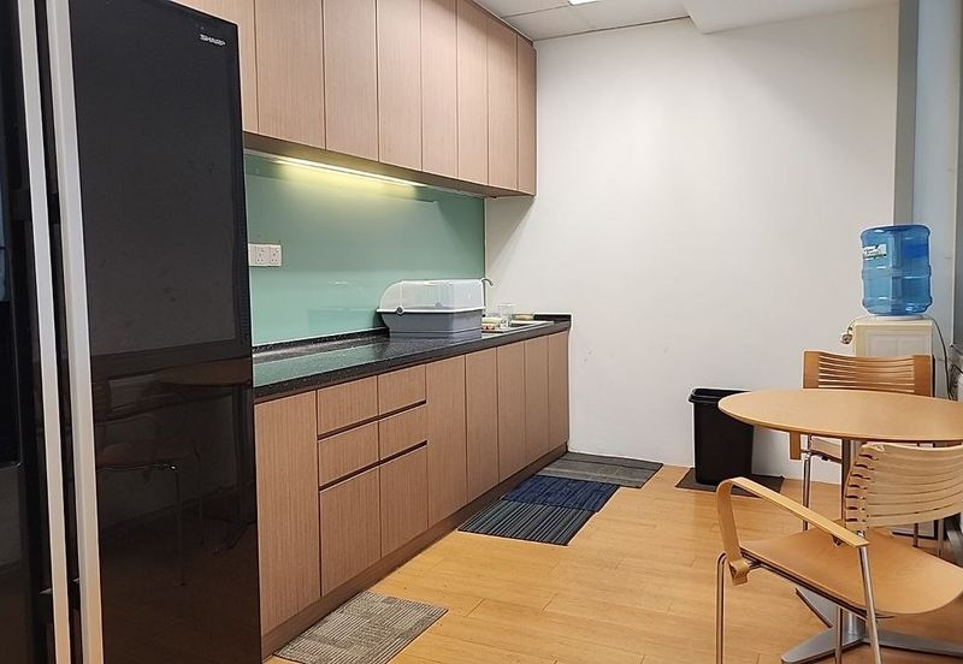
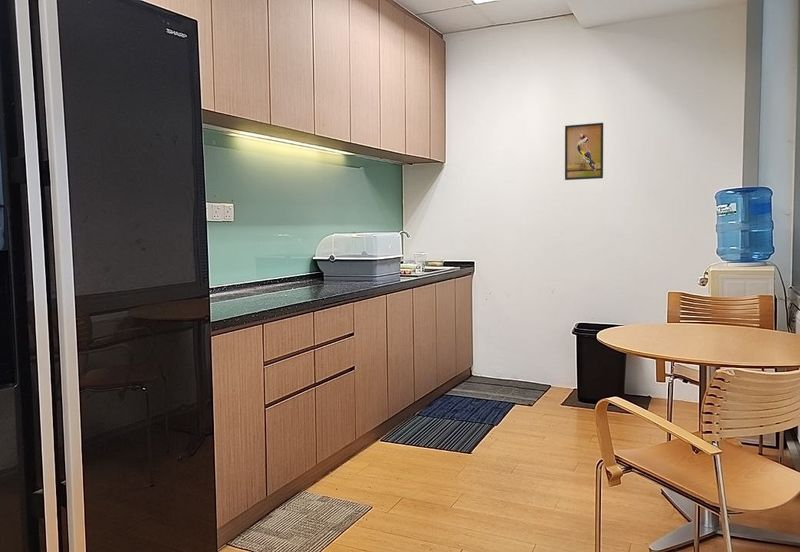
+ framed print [564,122,604,181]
